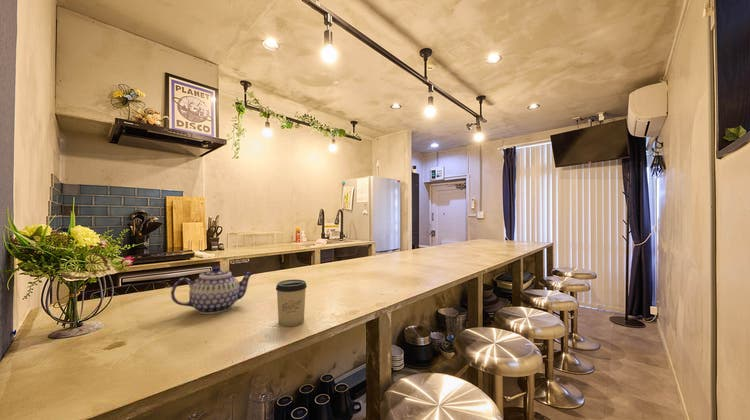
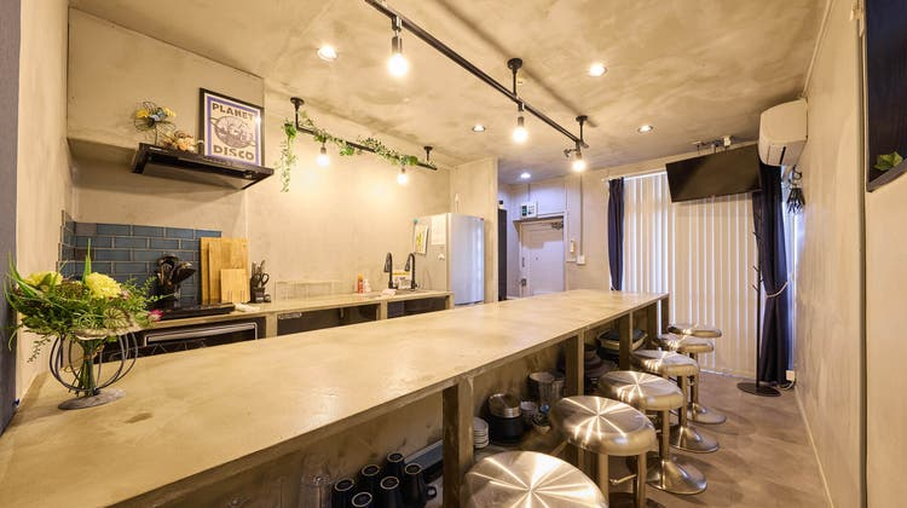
- cup [275,278,308,328]
- teapot [170,265,255,315]
